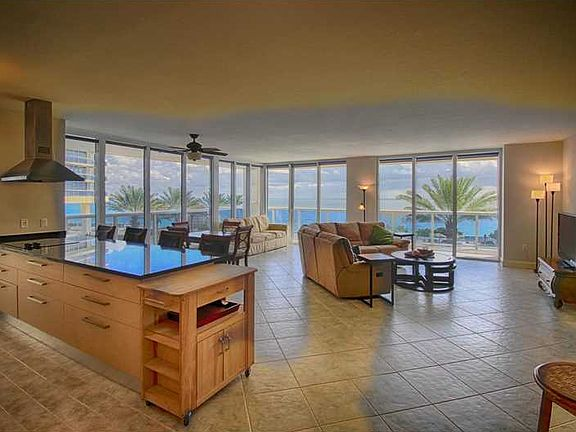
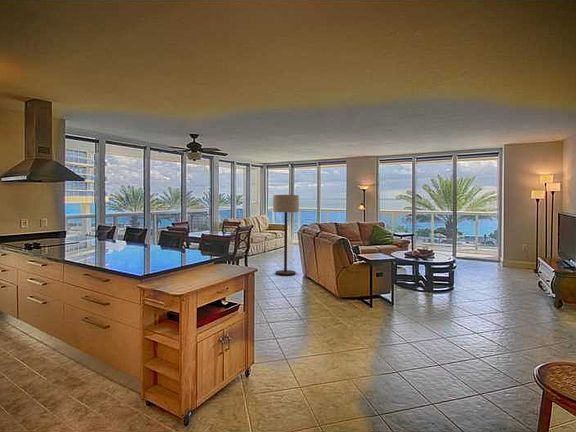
+ floor lamp [272,194,300,276]
